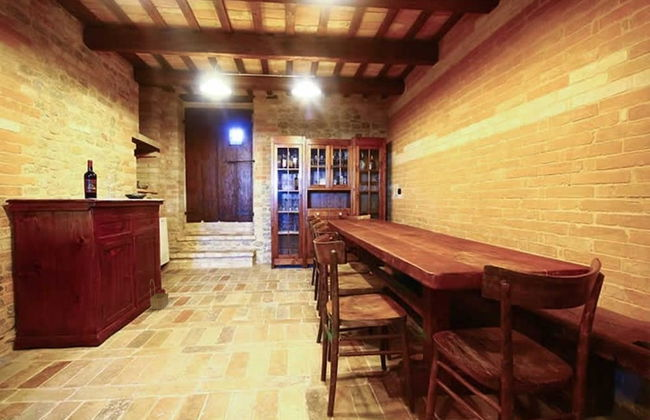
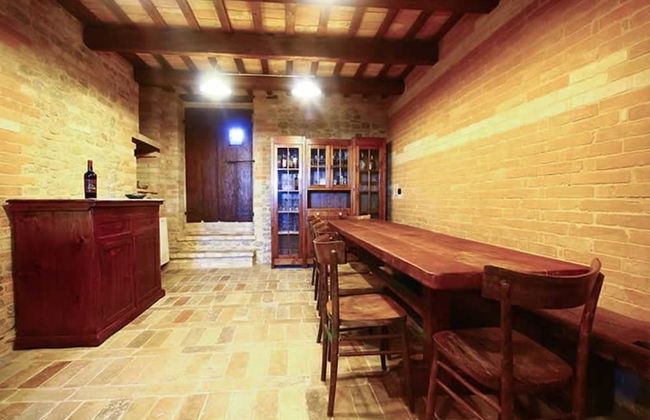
- basket [149,278,170,310]
